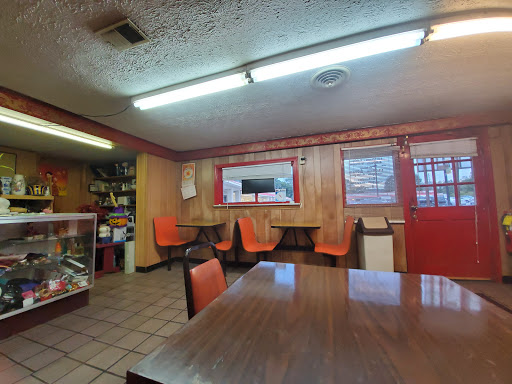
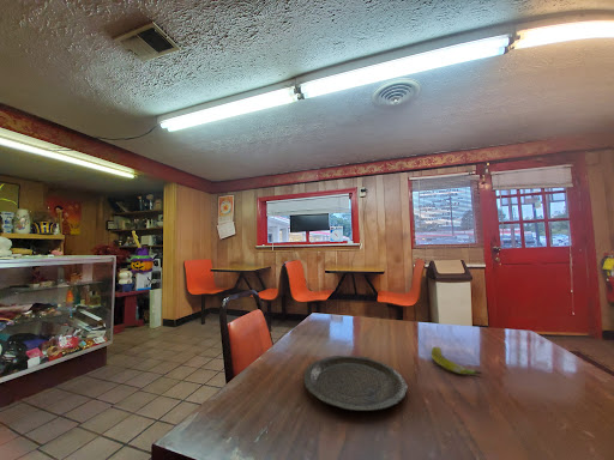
+ plate [302,355,409,412]
+ banana [429,346,482,376]
